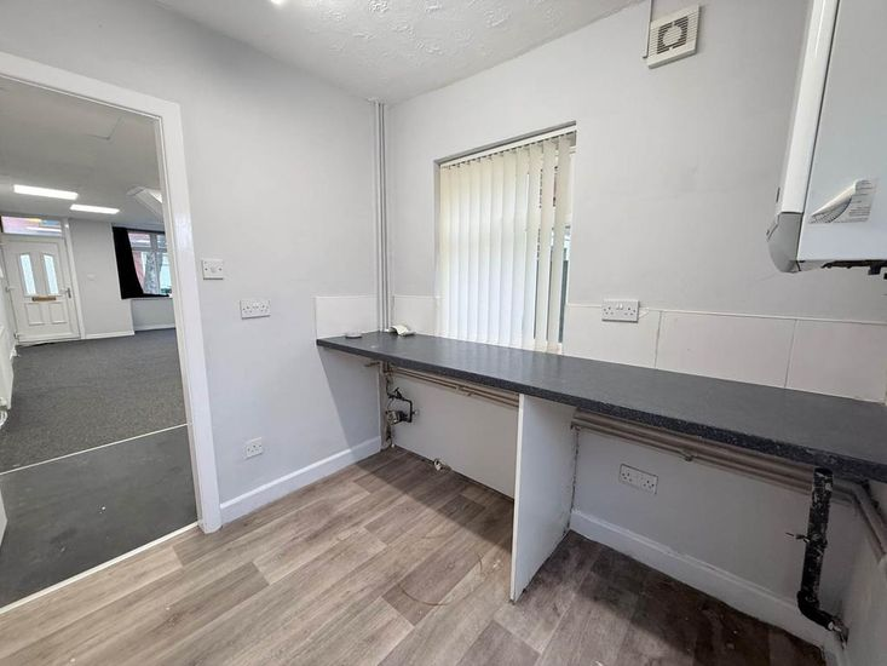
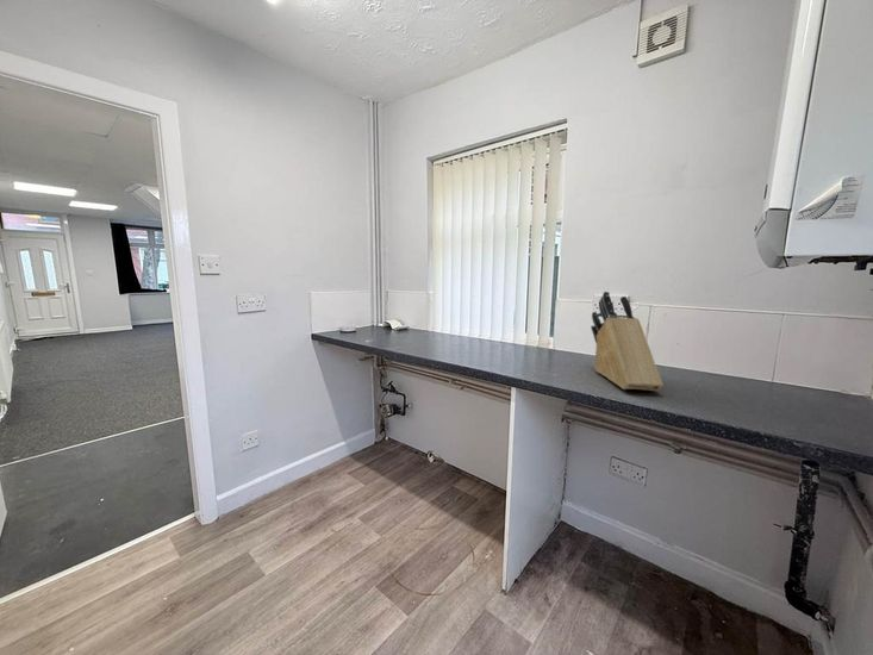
+ knife block [590,291,665,392]
